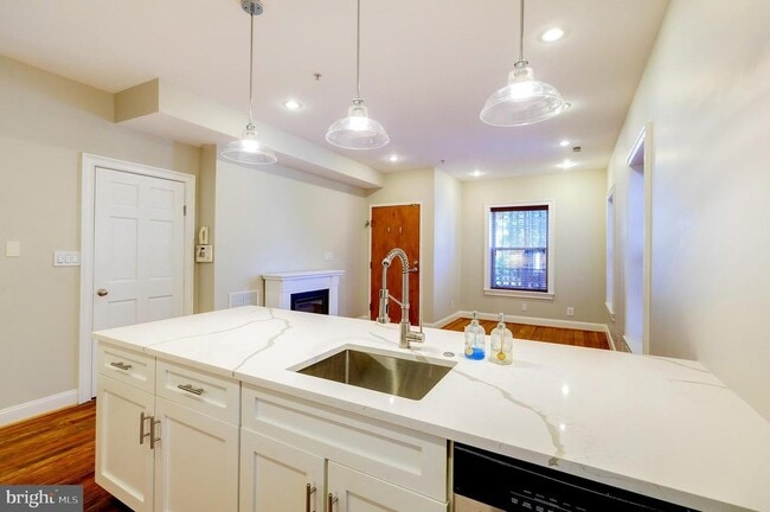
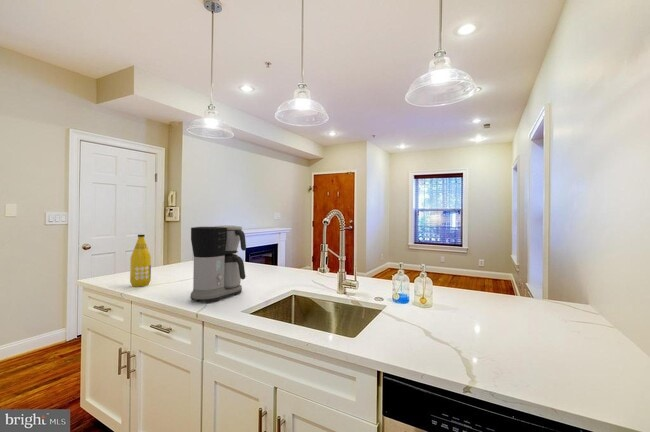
+ coffee maker [189,224,247,304]
+ bottle [129,233,152,288]
